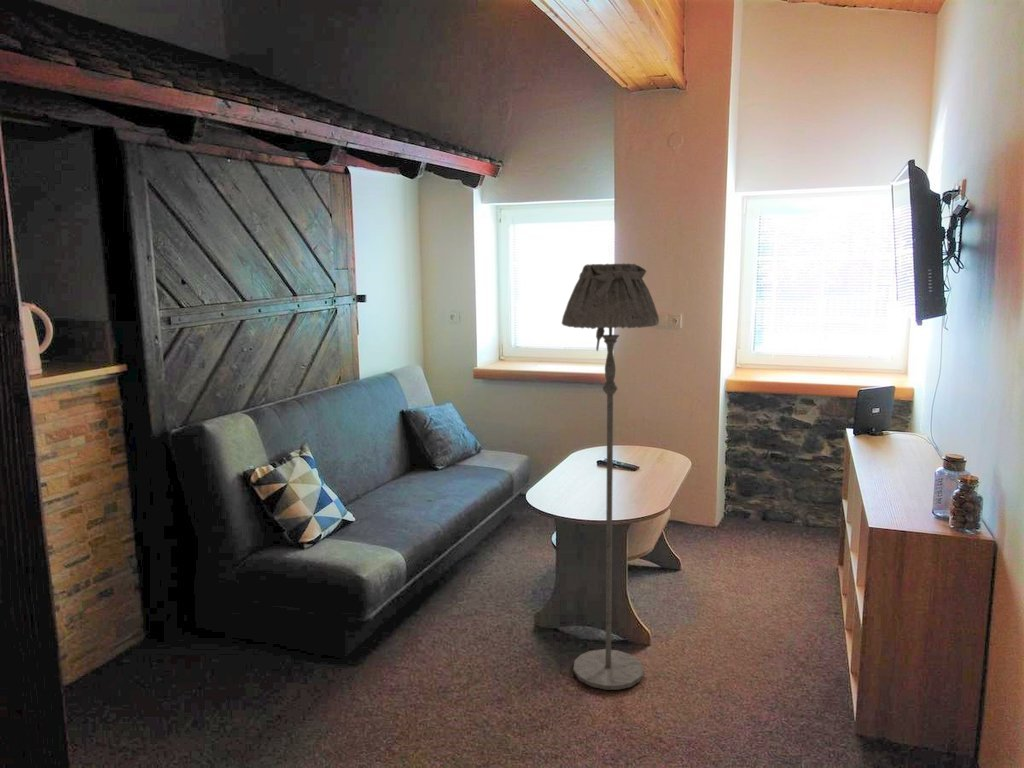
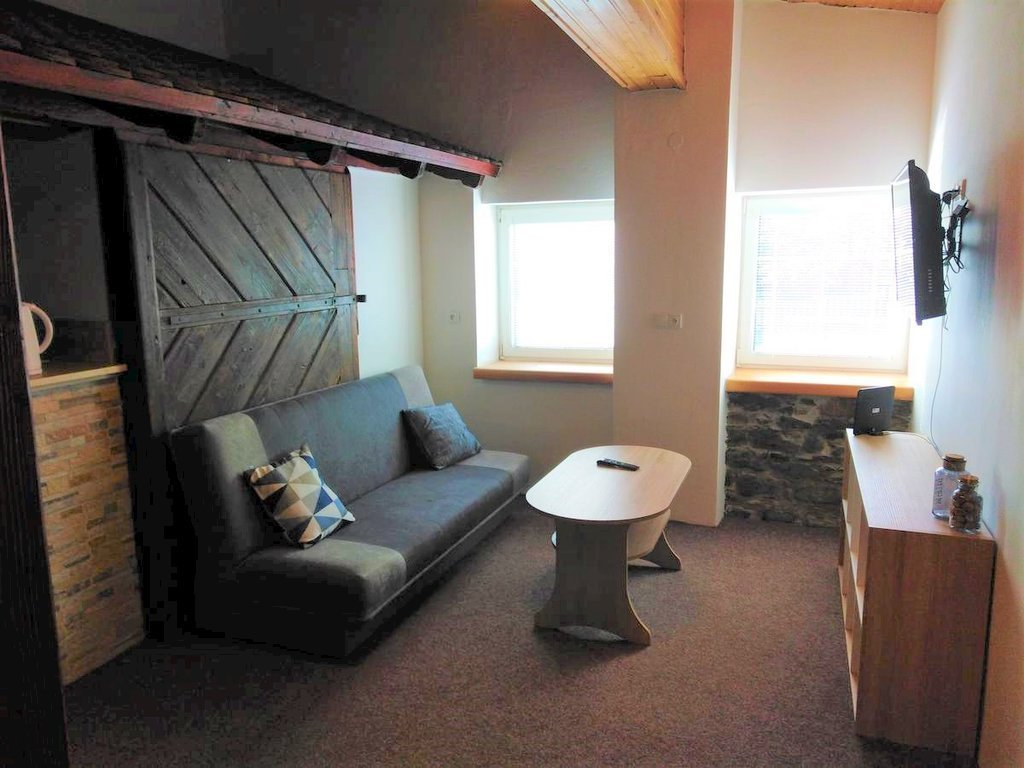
- floor lamp [561,262,660,691]
